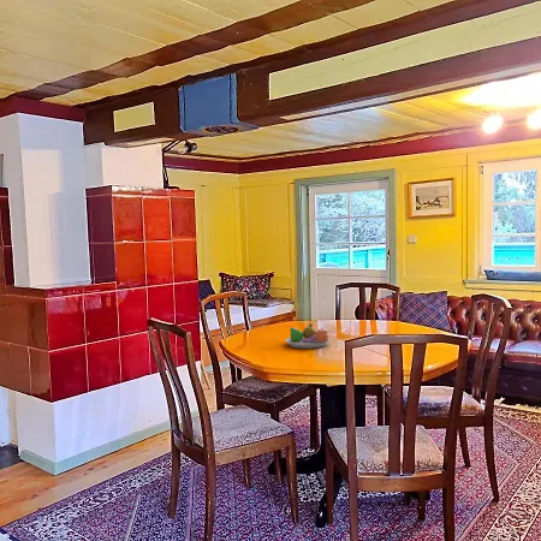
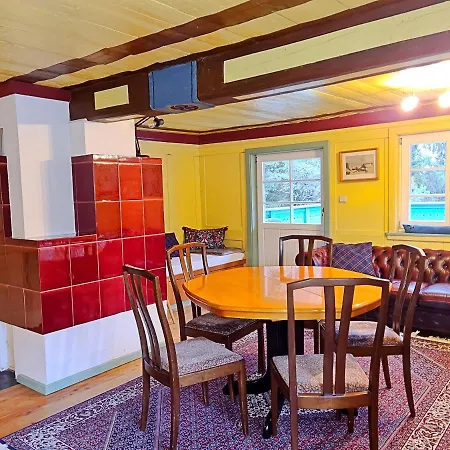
- fruit bowl [284,322,332,350]
